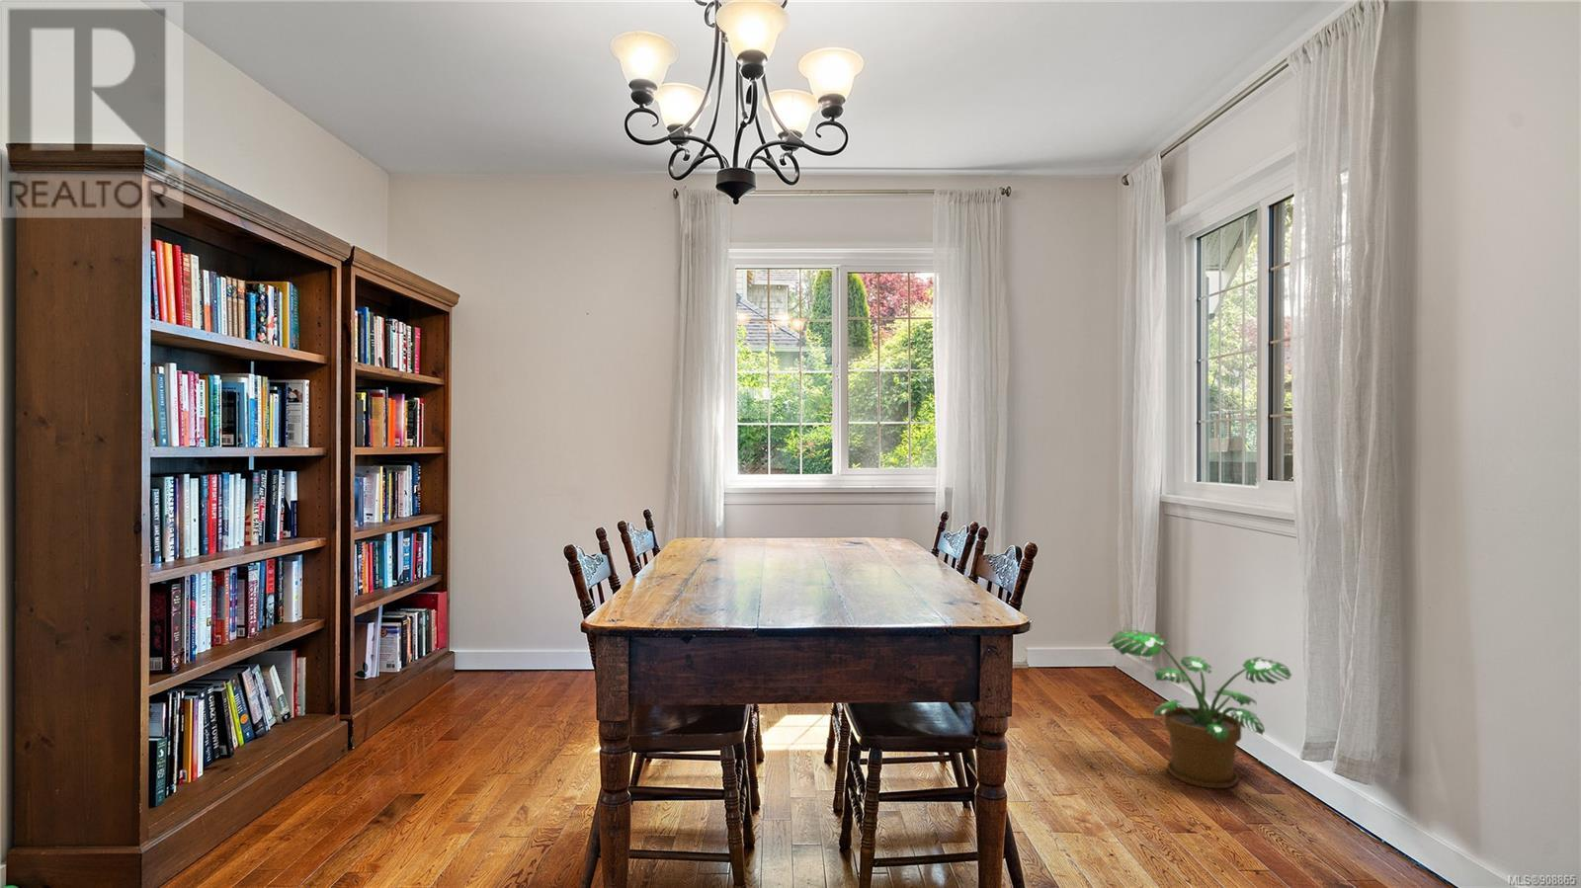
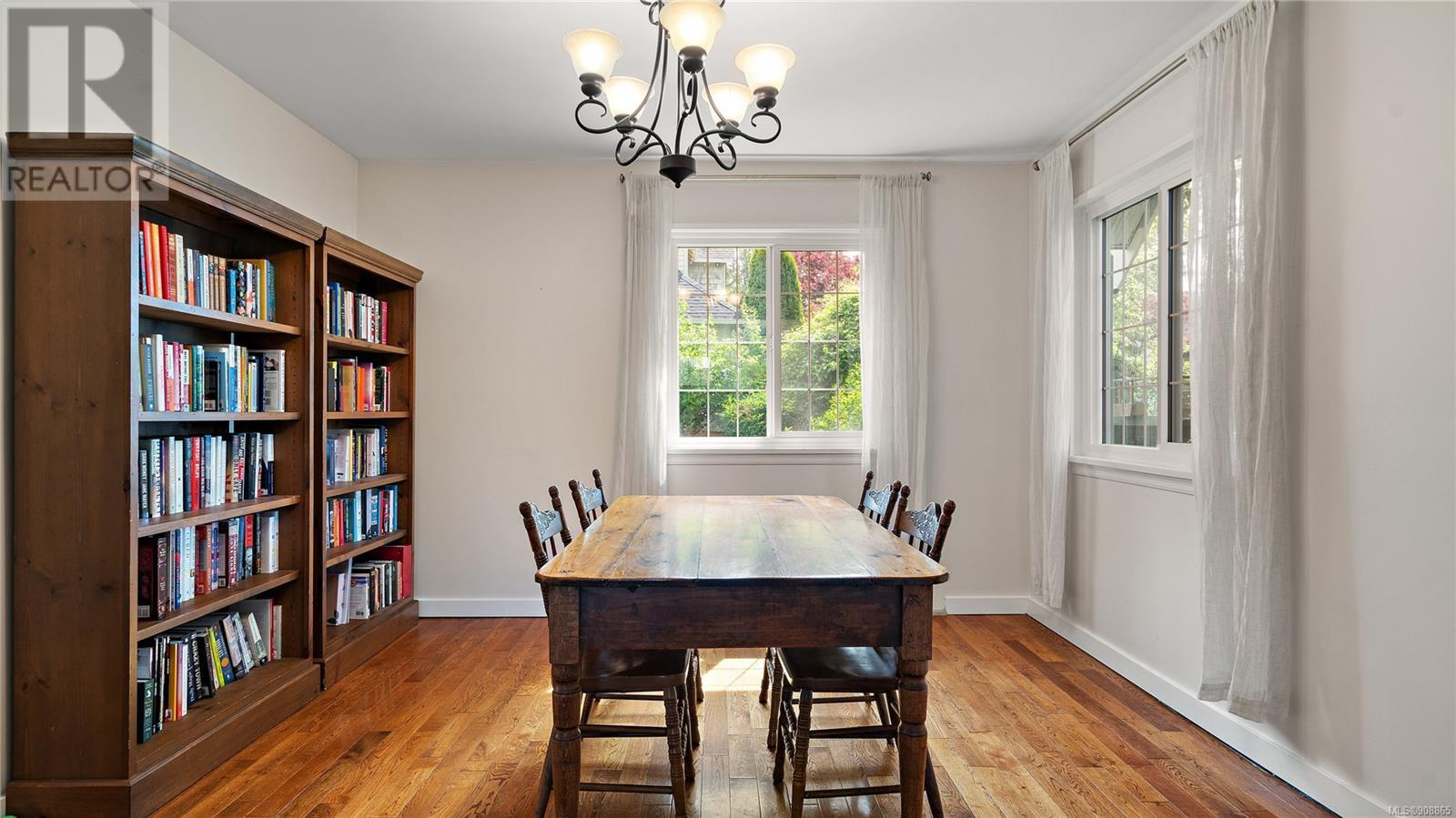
- potted plant [1105,630,1292,789]
